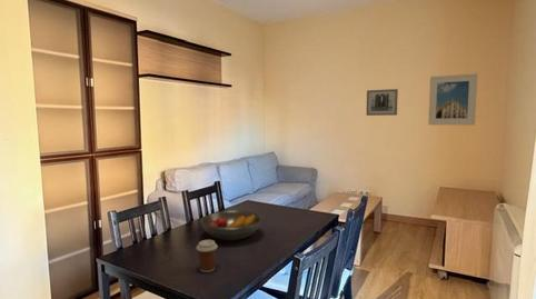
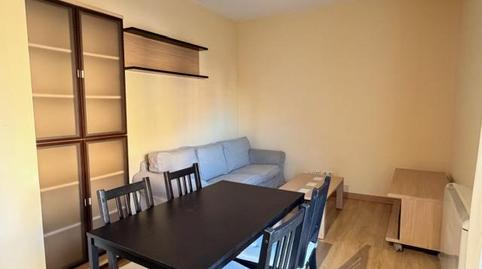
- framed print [427,72,478,126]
- coffee cup [196,239,219,273]
- fruit bowl [199,209,264,241]
- wall art [366,88,399,117]
